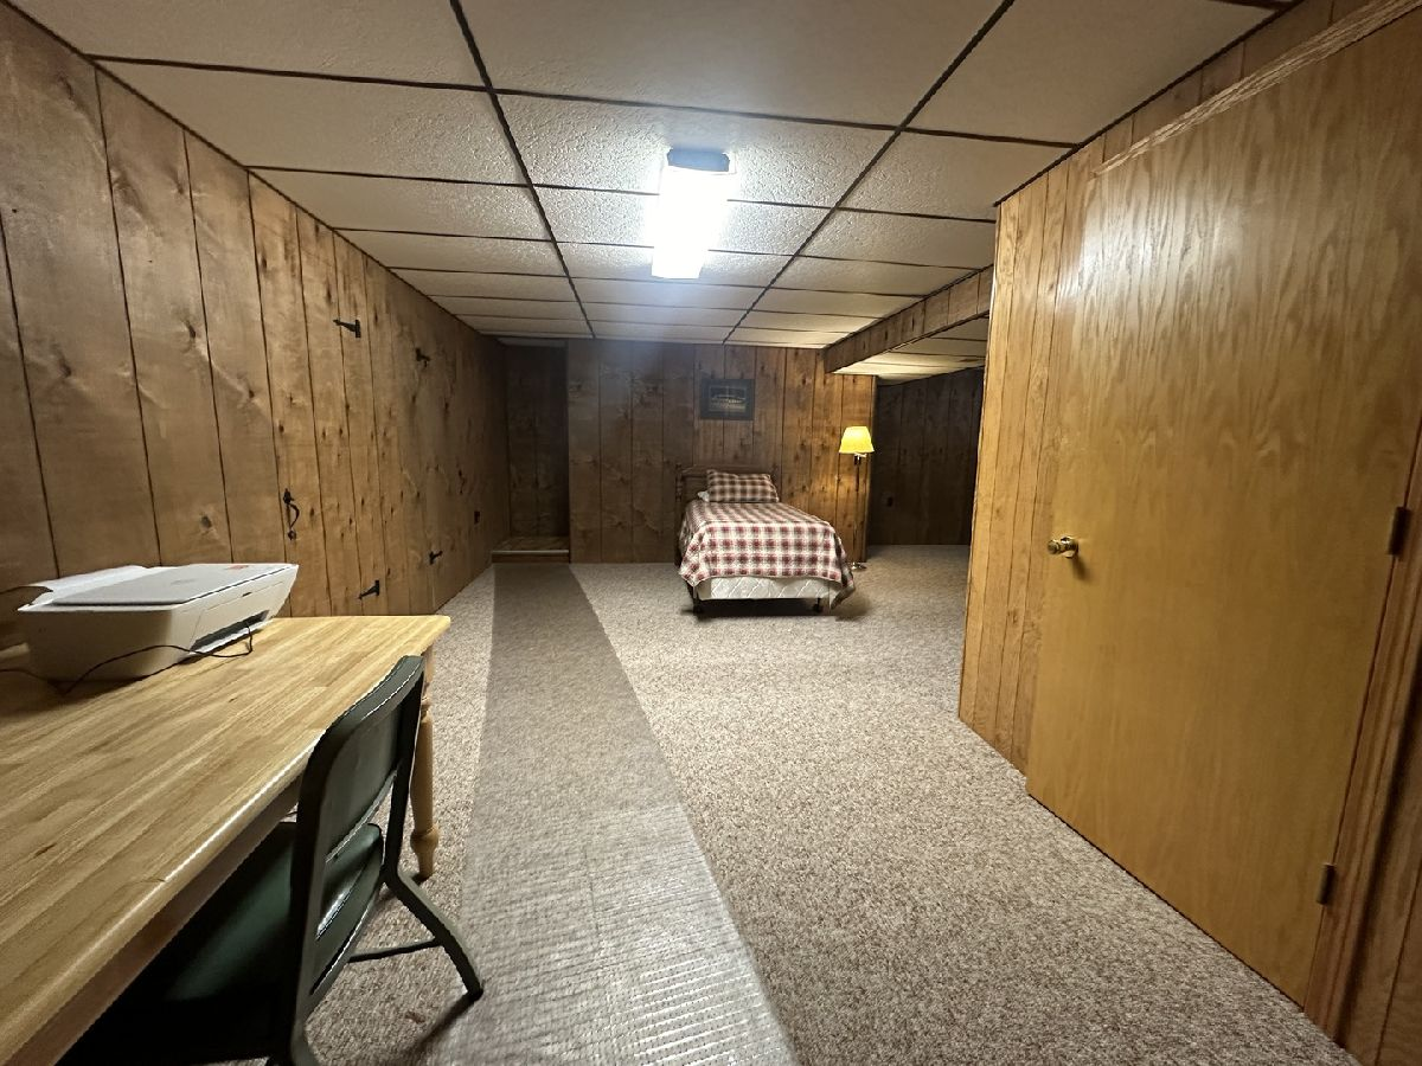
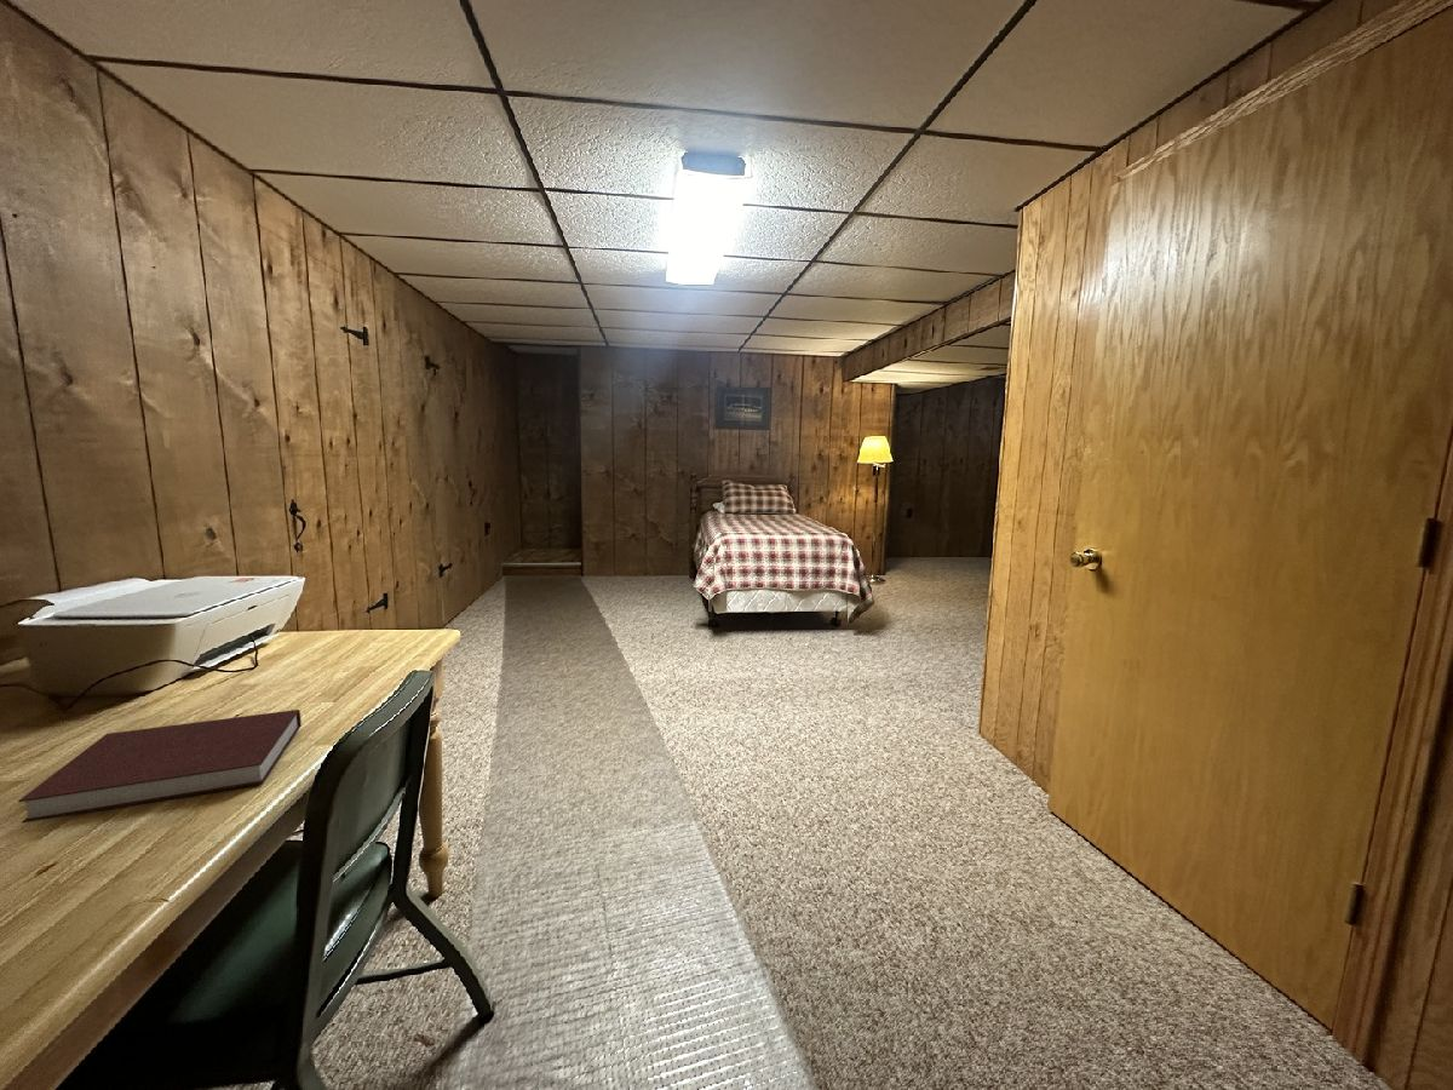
+ notebook [17,708,303,824]
